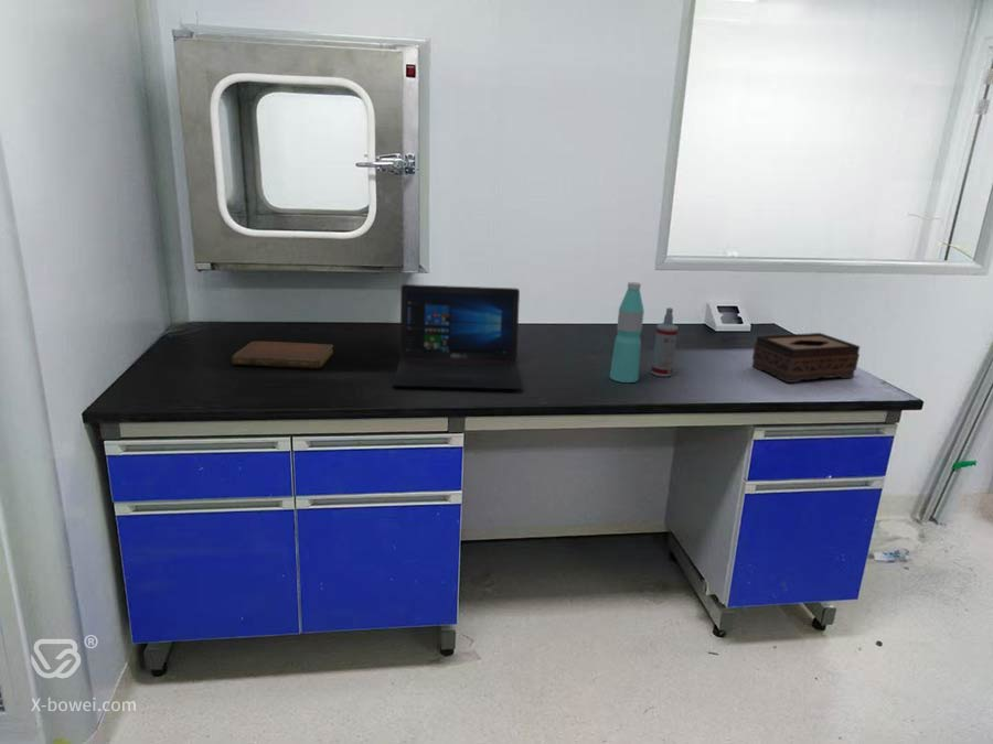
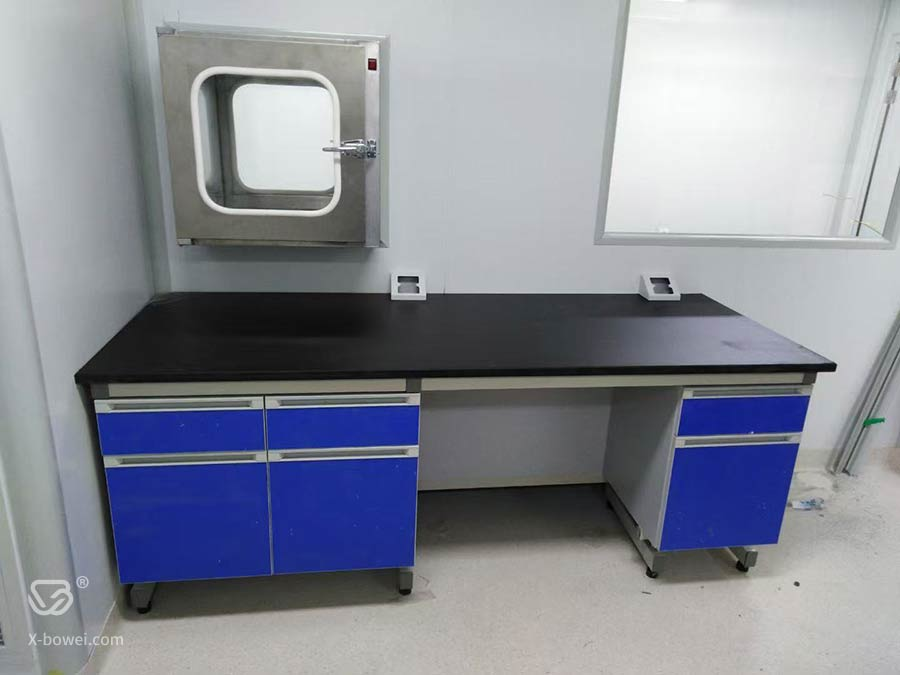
- water bottle [609,281,645,384]
- notebook [231,341,334,369]
- spray bottle [650,306,680,378]
- tissue box [751,332,861,384]
- laptop [392,283,524,390]
